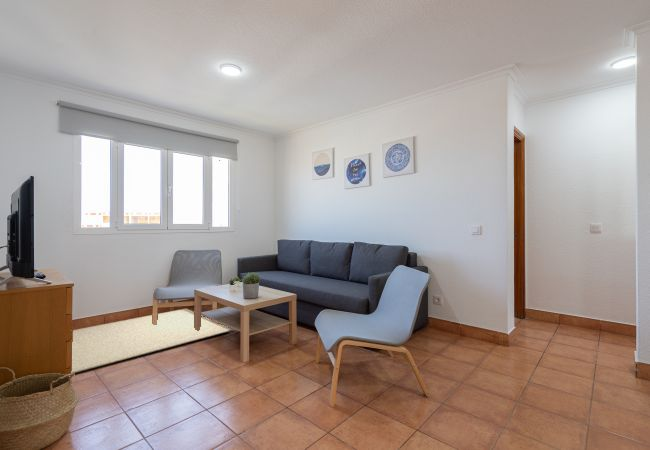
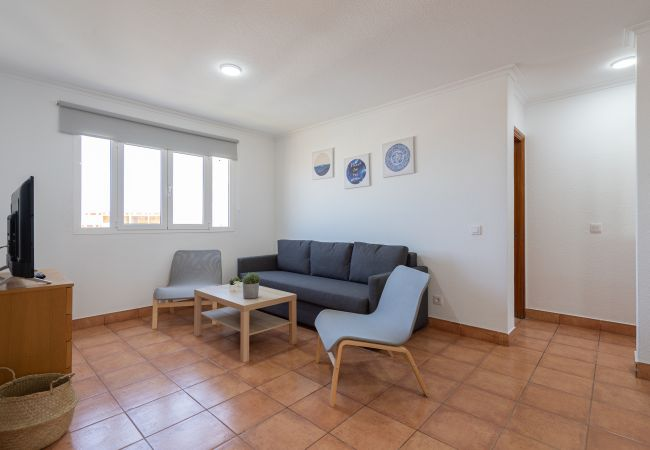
- rug [70,308,233,374]
